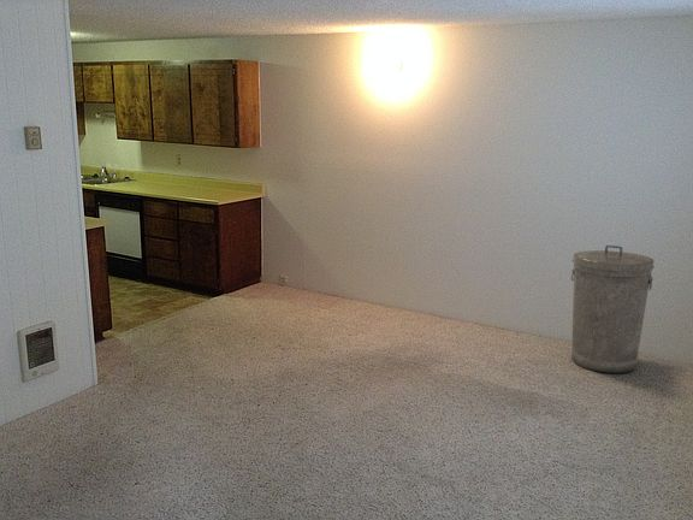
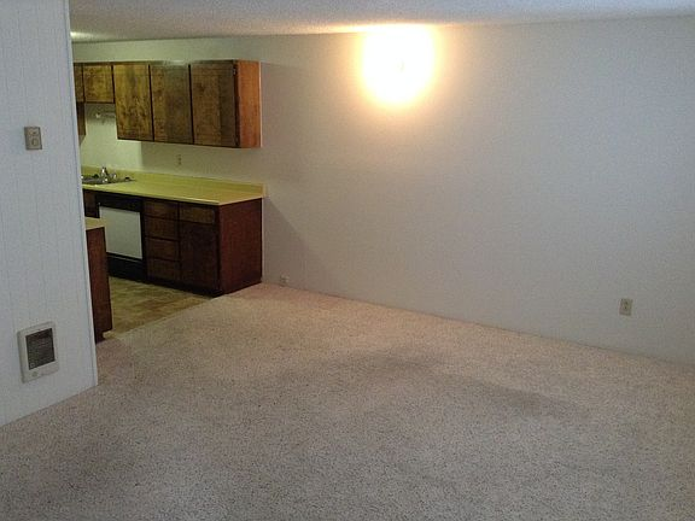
- trash can [570,244,656,374]
